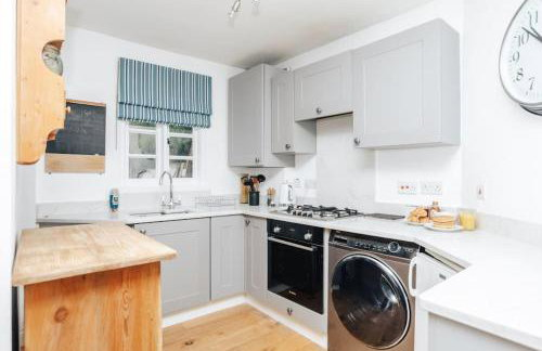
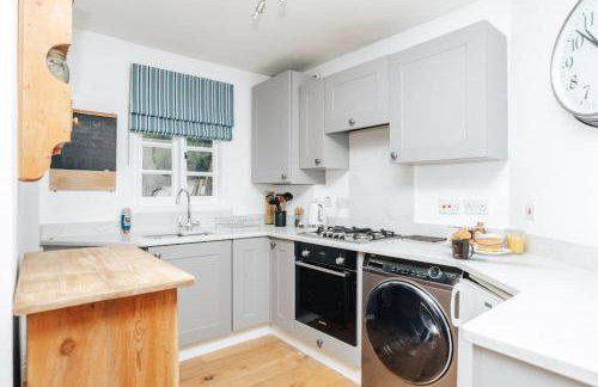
+ mug [451,238,475,260]
